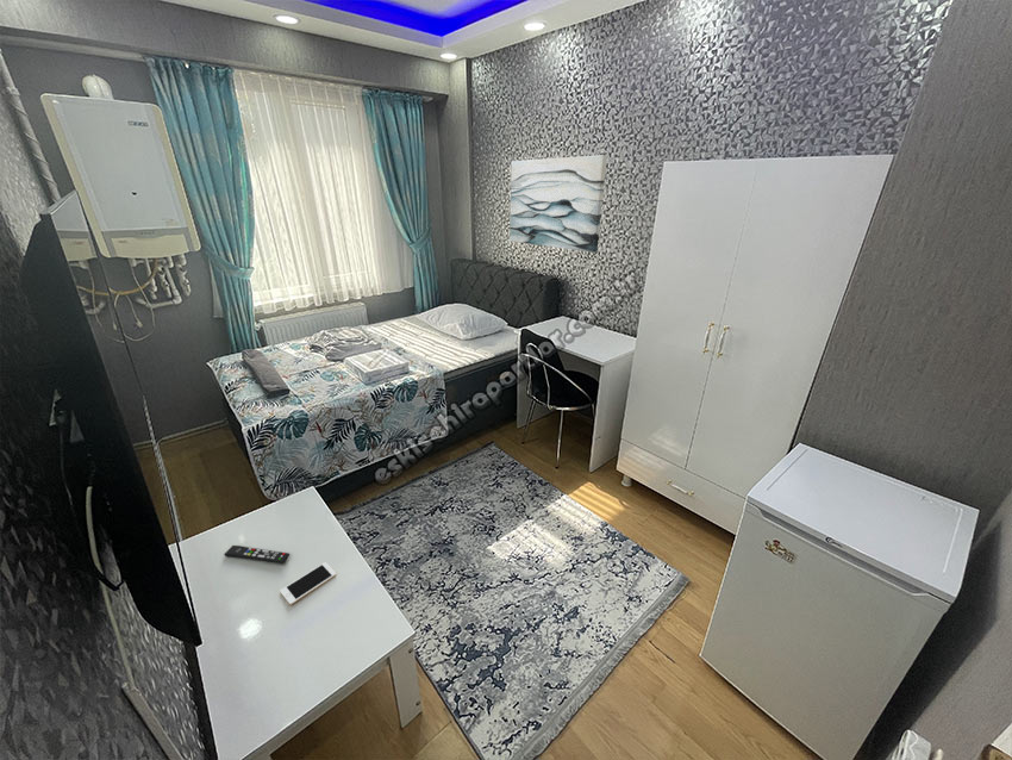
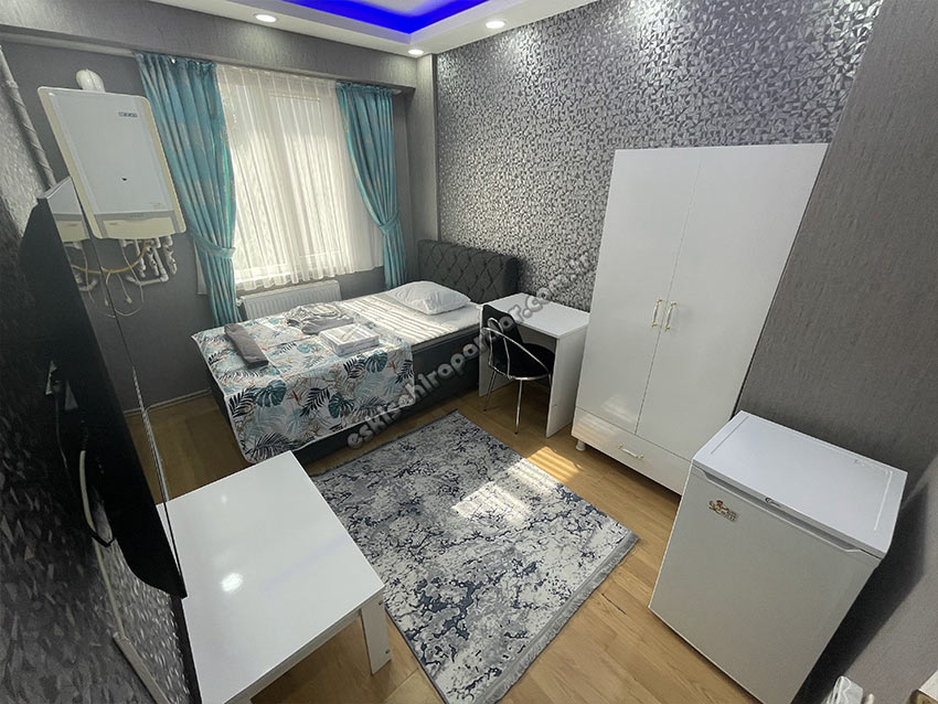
- cell phone [279,561,337,606]
- wall art [508,154,608,254]
- remote control [223,544,291,565]
